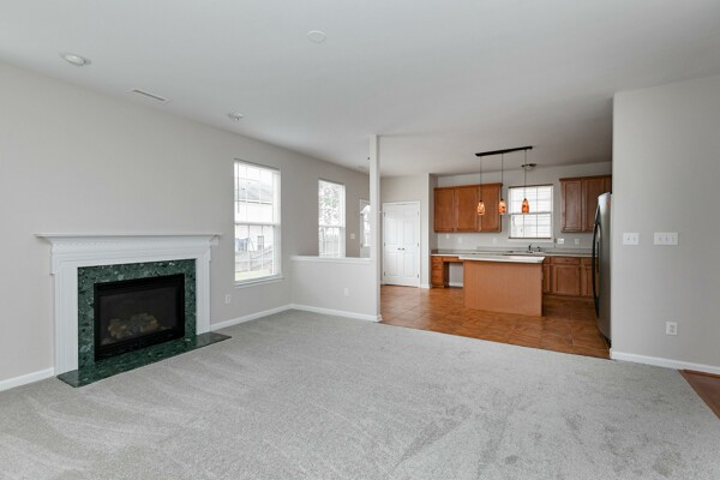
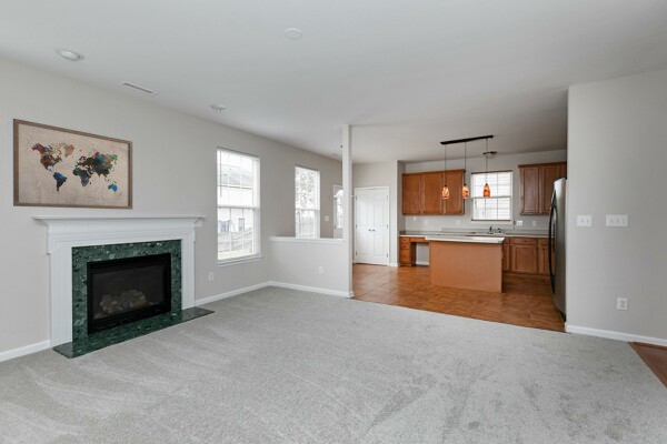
+ wall art [12,118,133,211]
